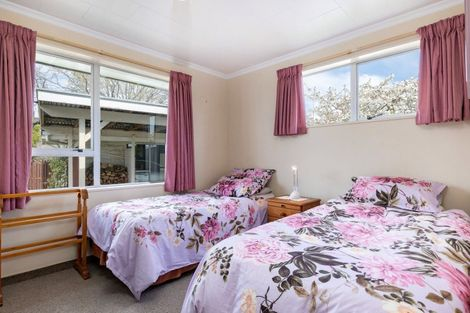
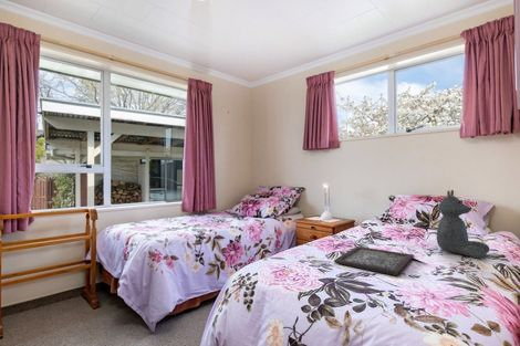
+ teddy bear [436,189,490,260]
+ tray [333,245,415,276]
